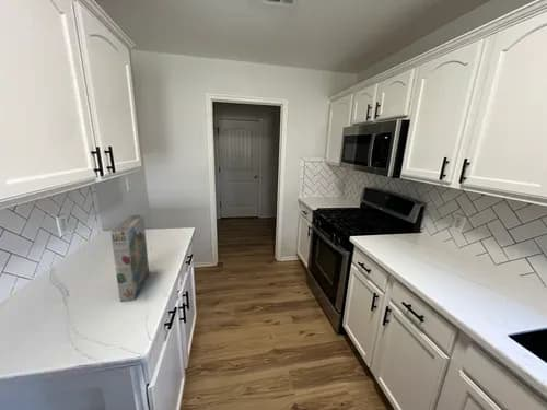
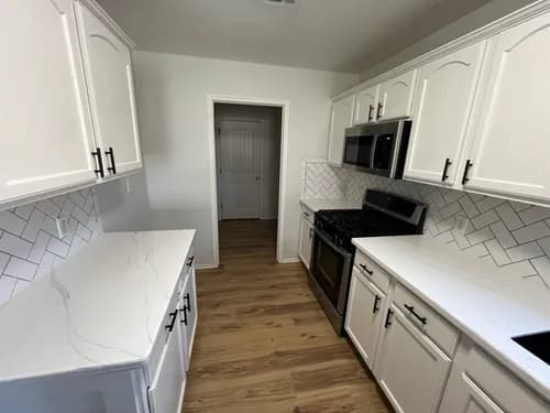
- cereal box [109,214,150,303]
